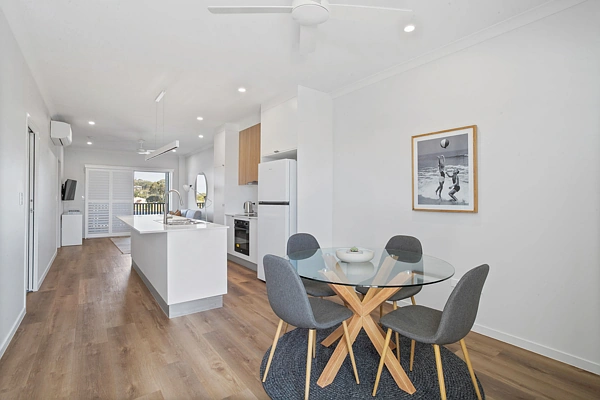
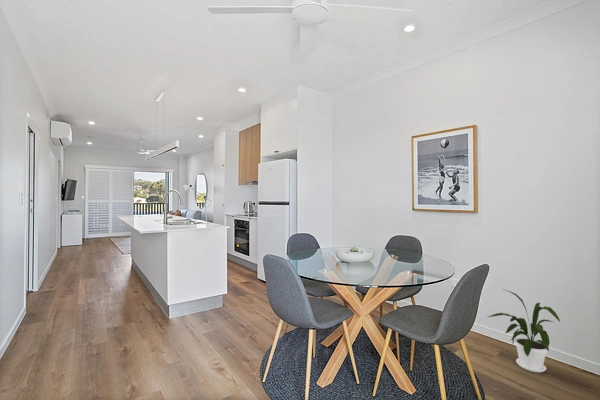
+ house plant [487,288,561,374]
